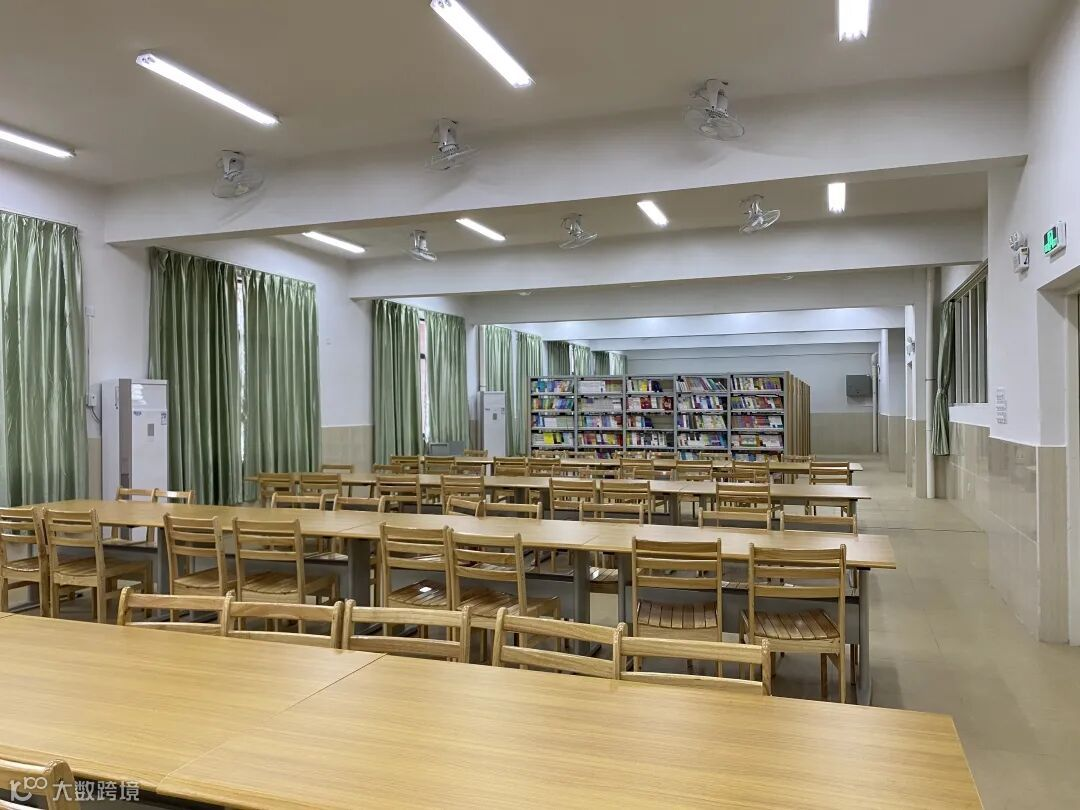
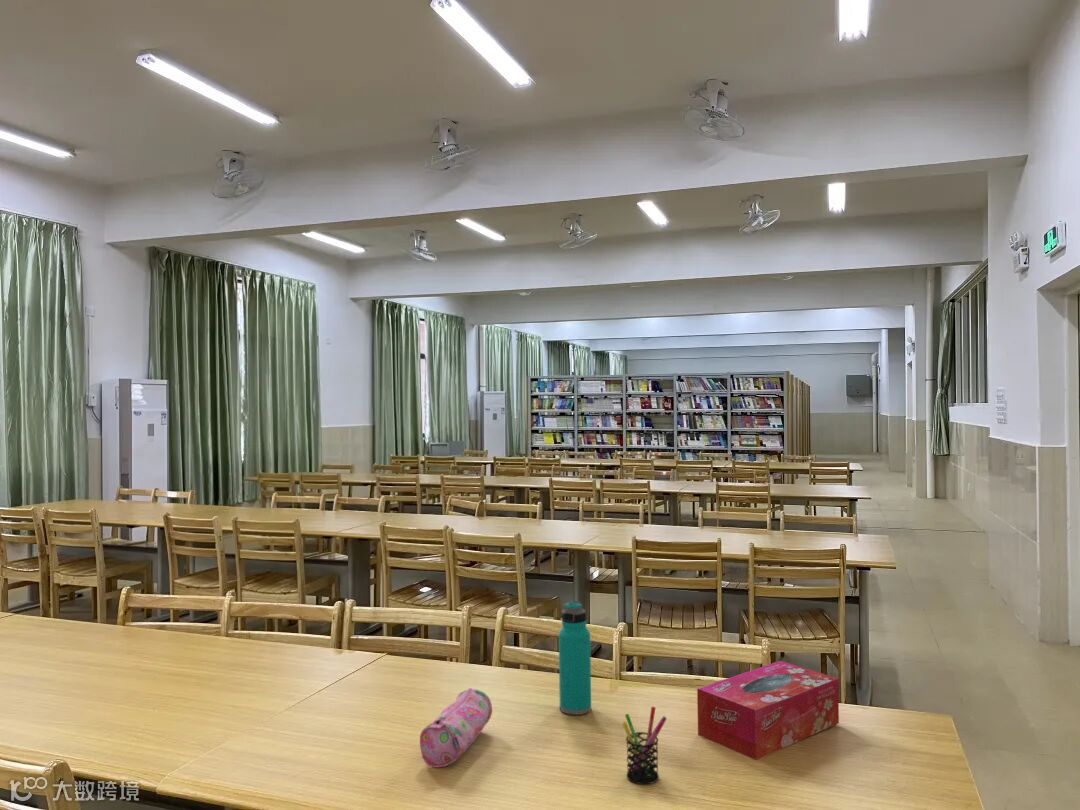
+ tissue box [696,660,840,761]
+ water bottle [558,600,592,716]
+ pencil case [419,687,493,769]
+ pen holder [621,705,668,785]
